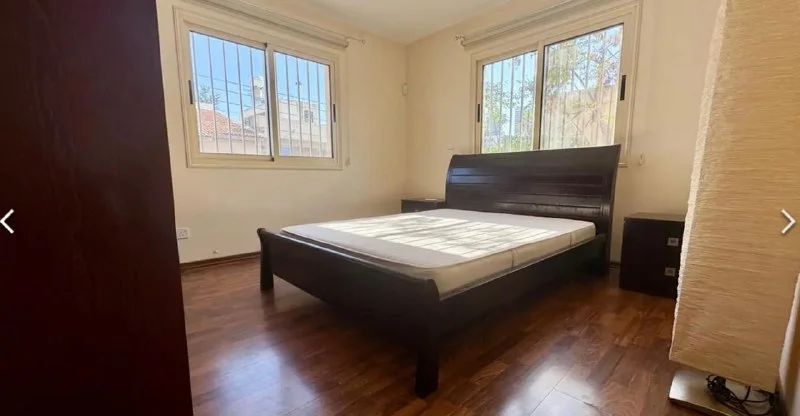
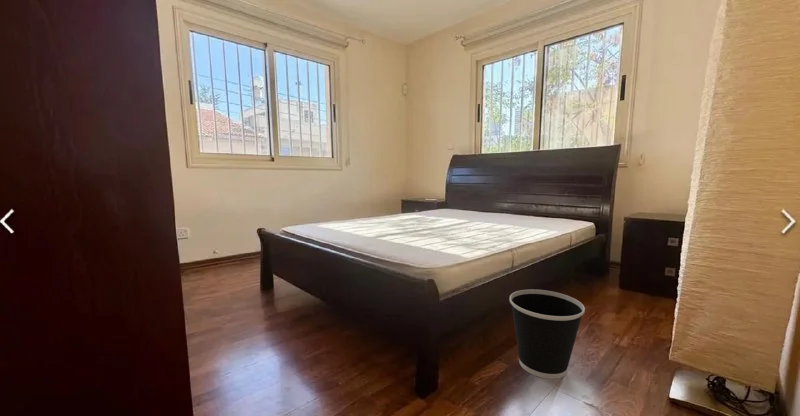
+ wastebasket [509,289,586,380]
